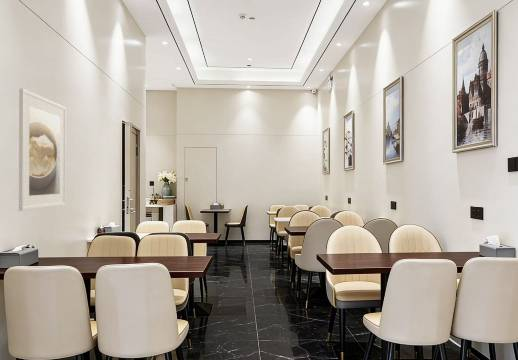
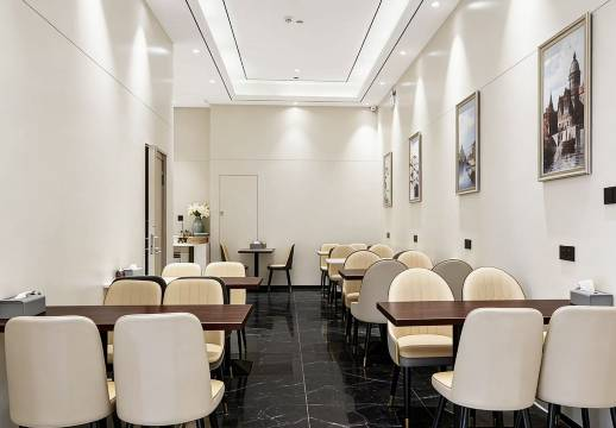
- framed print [18,87,67,212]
